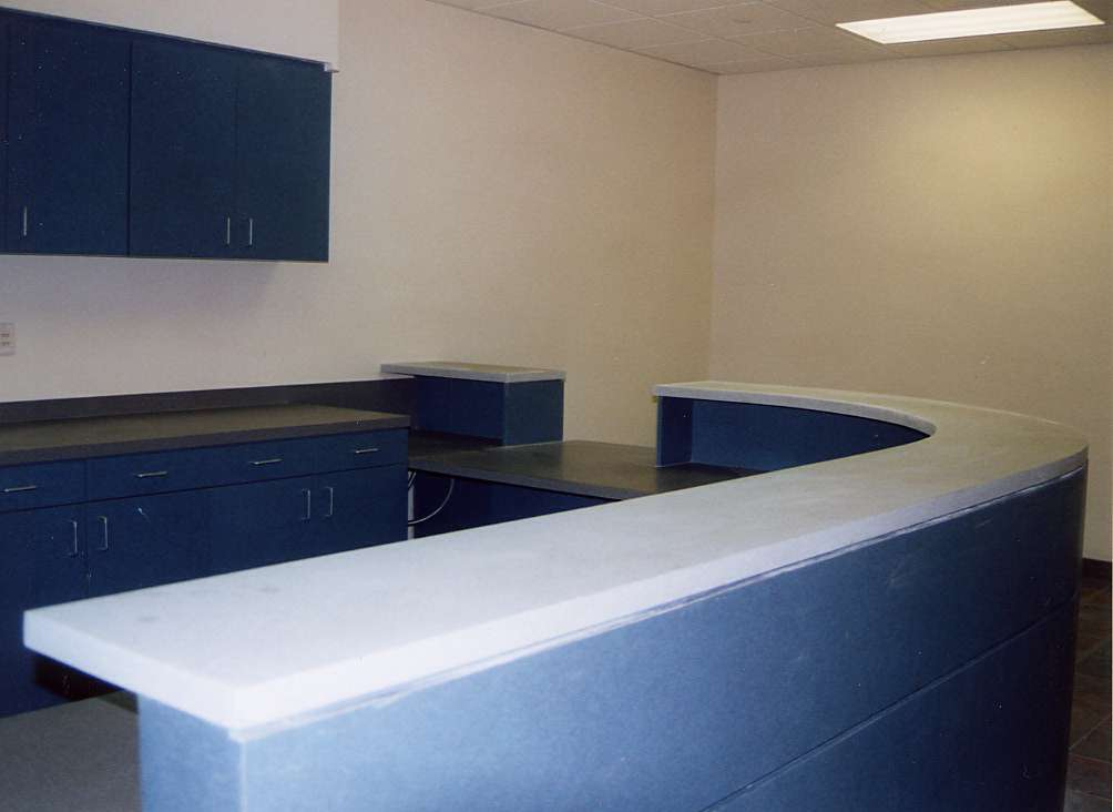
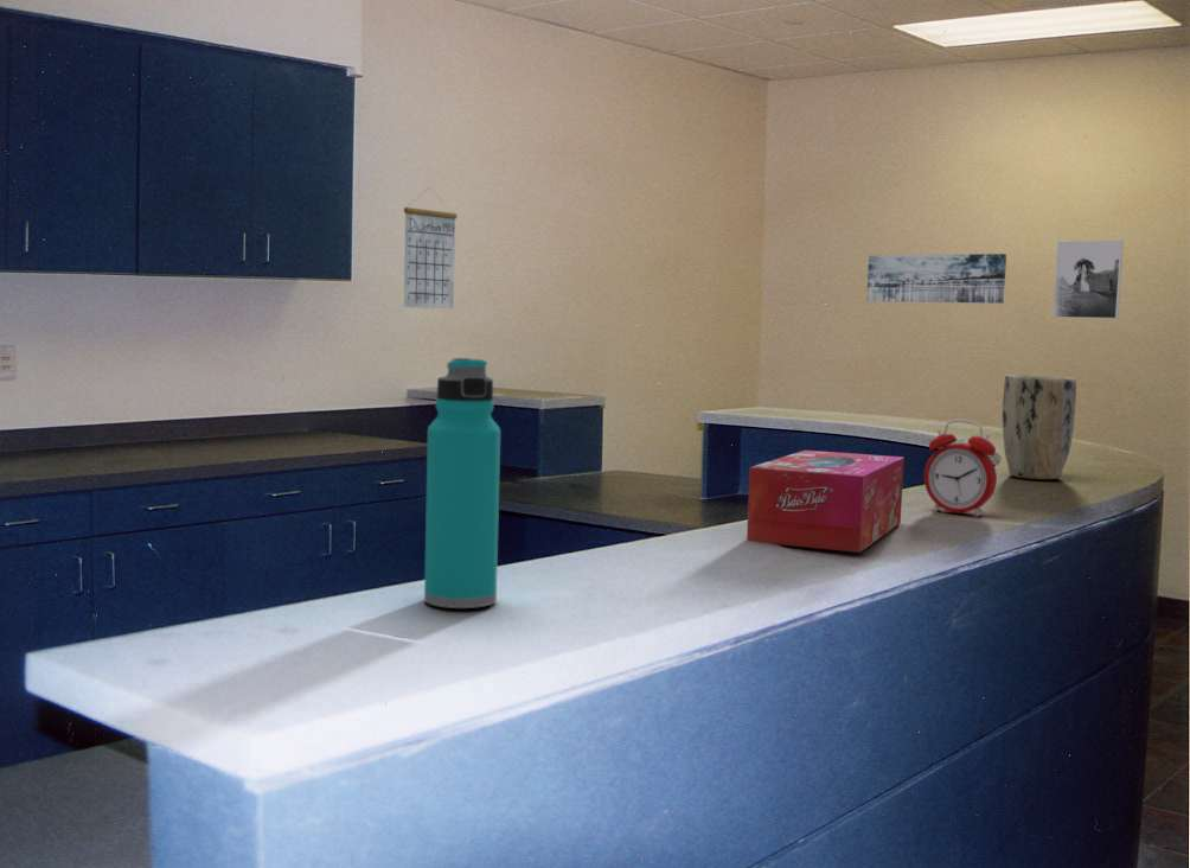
+ calendar [403,187,459,311]
+ tissue box [746,449,906,554]
+ water bottle [423,357,501,609]
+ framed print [1051,240,1125,320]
+ plant pot [1002,374,1077,480]
+ alarm clock [923,419,998,517]
+ wall art [865,253,1007,305]
